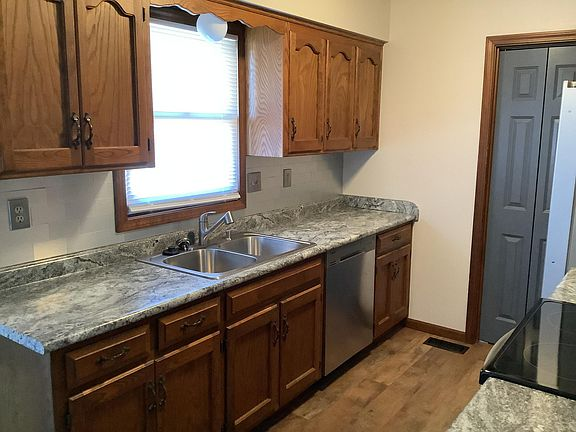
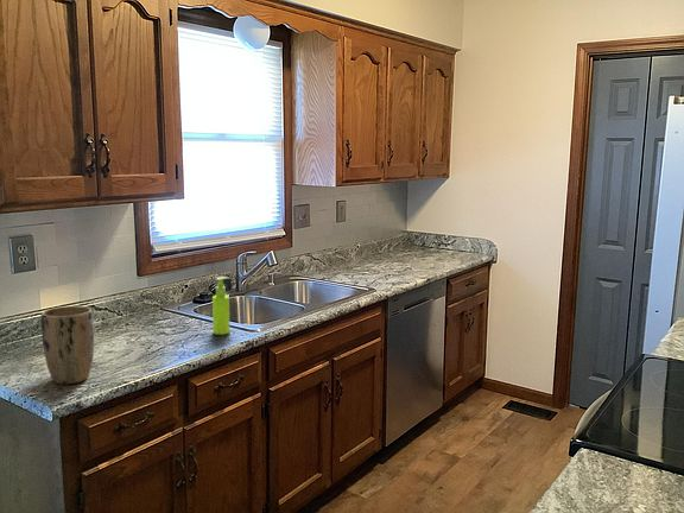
+ soap dispenser [211,276,233,336]
+ plant pot [40,305,95,385]
